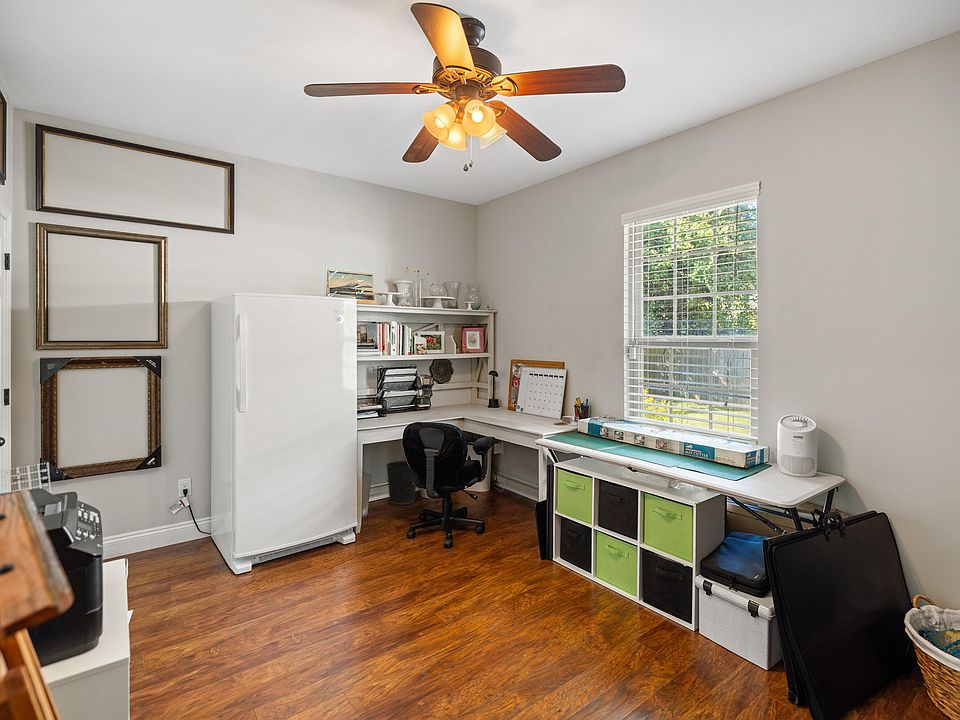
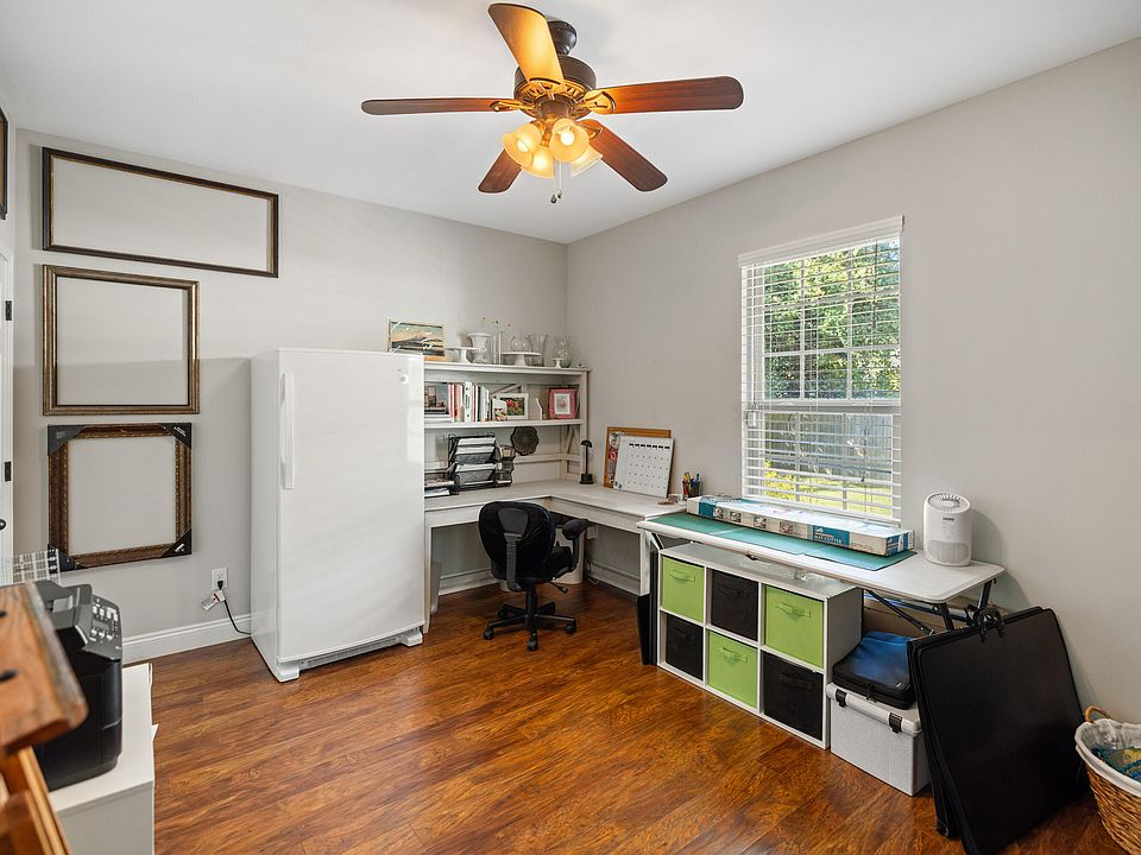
- wastebasket [385,460,417,505]
